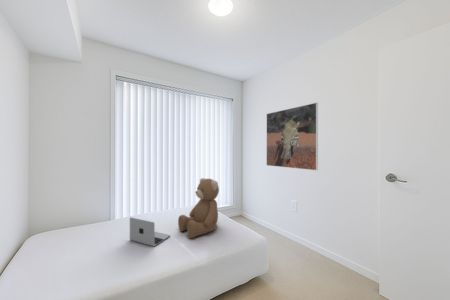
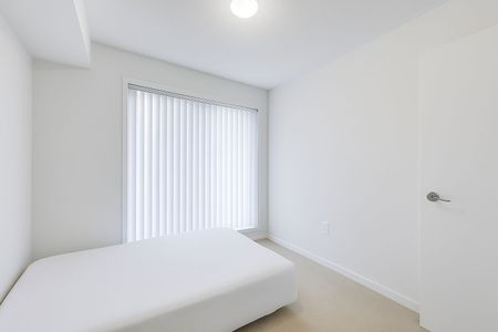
- teddy bear [177,177,220,239]
- laptop [129,216,171,247]
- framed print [266,102,319,171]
